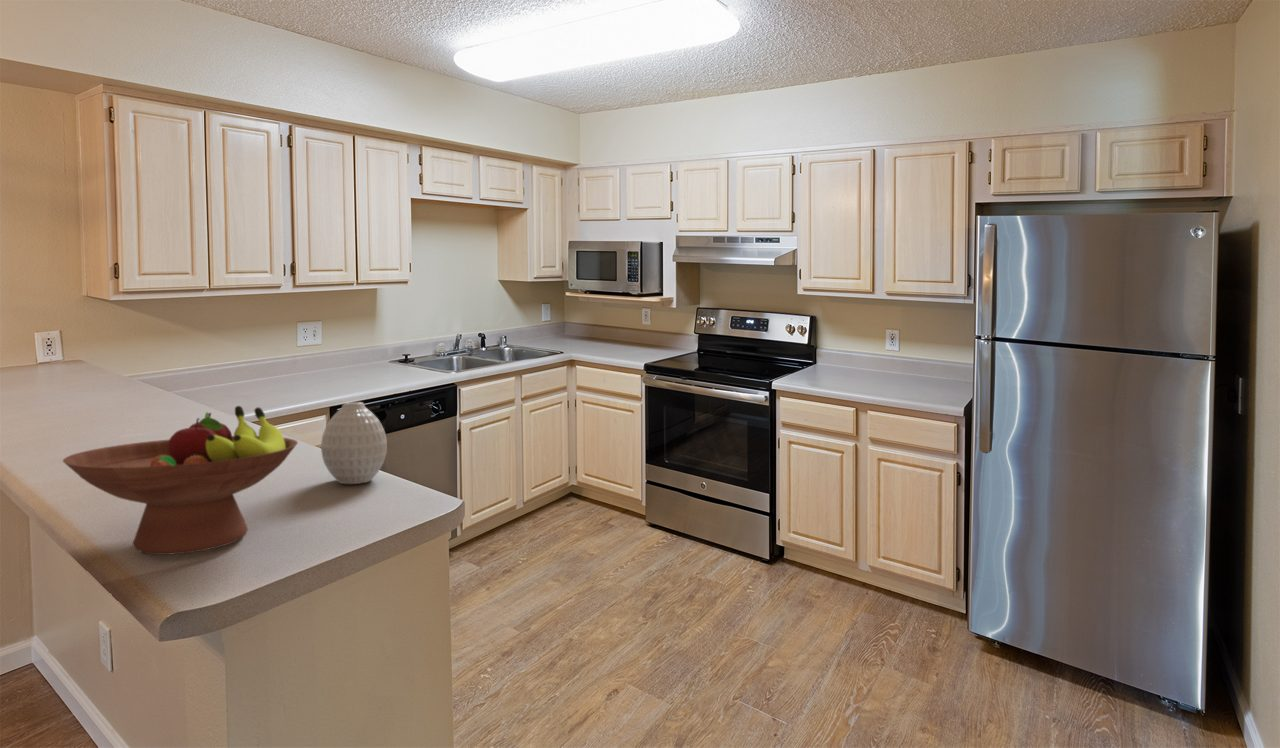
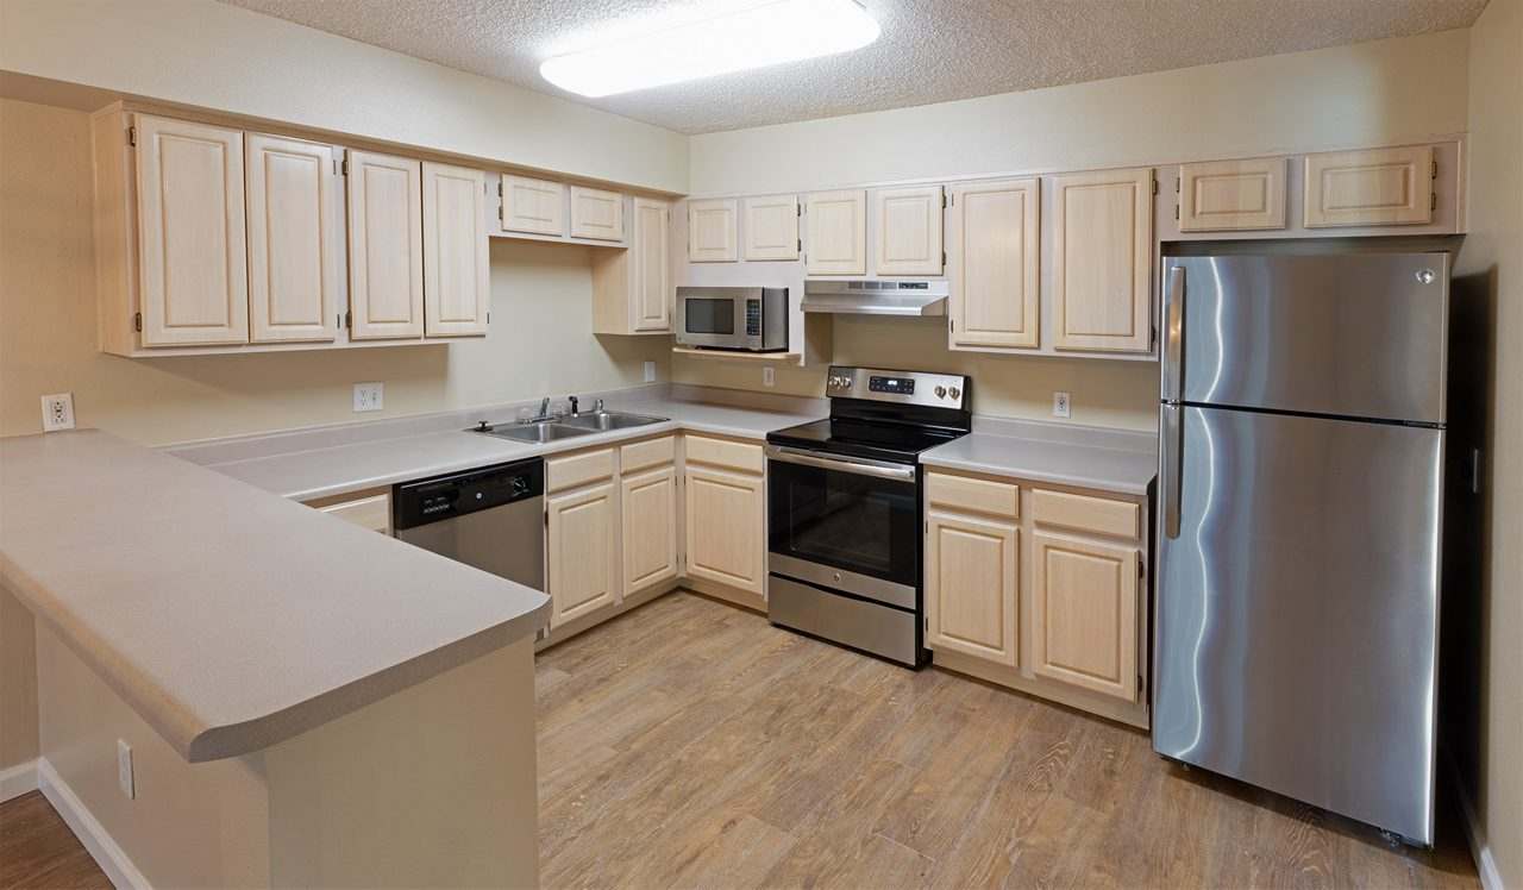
- fruit bowl [62,405,299,556]
- vase [320,401,388,485]
